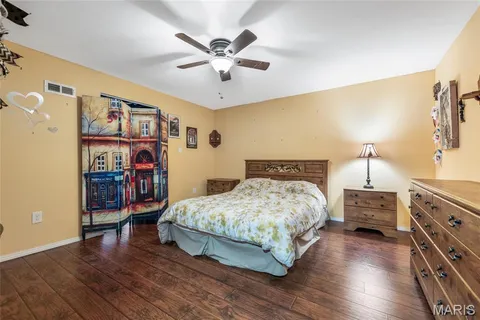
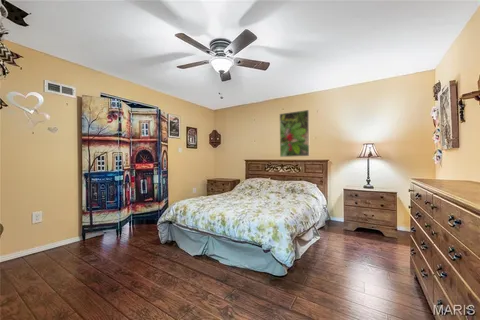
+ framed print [279,109,311,158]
